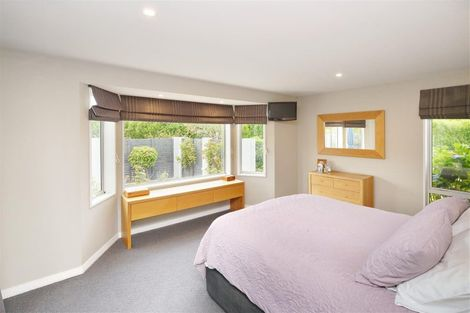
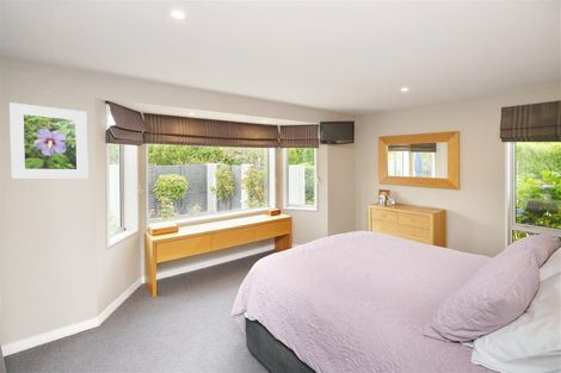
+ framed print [8,101,90,180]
